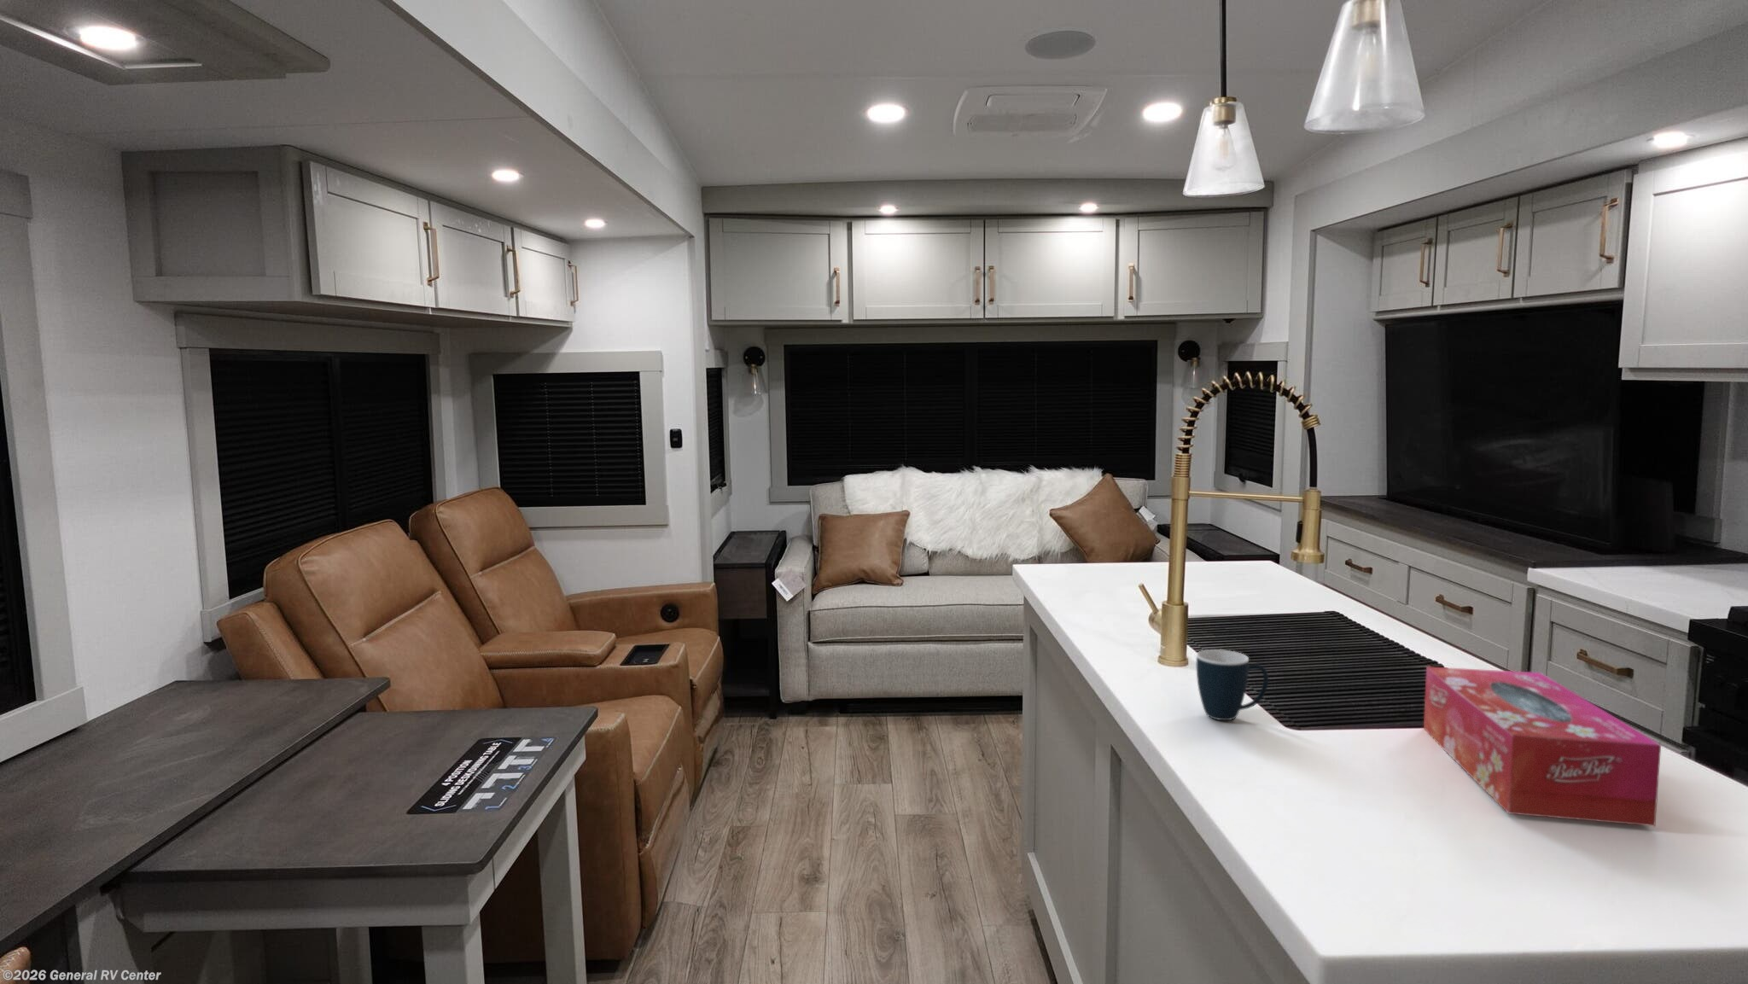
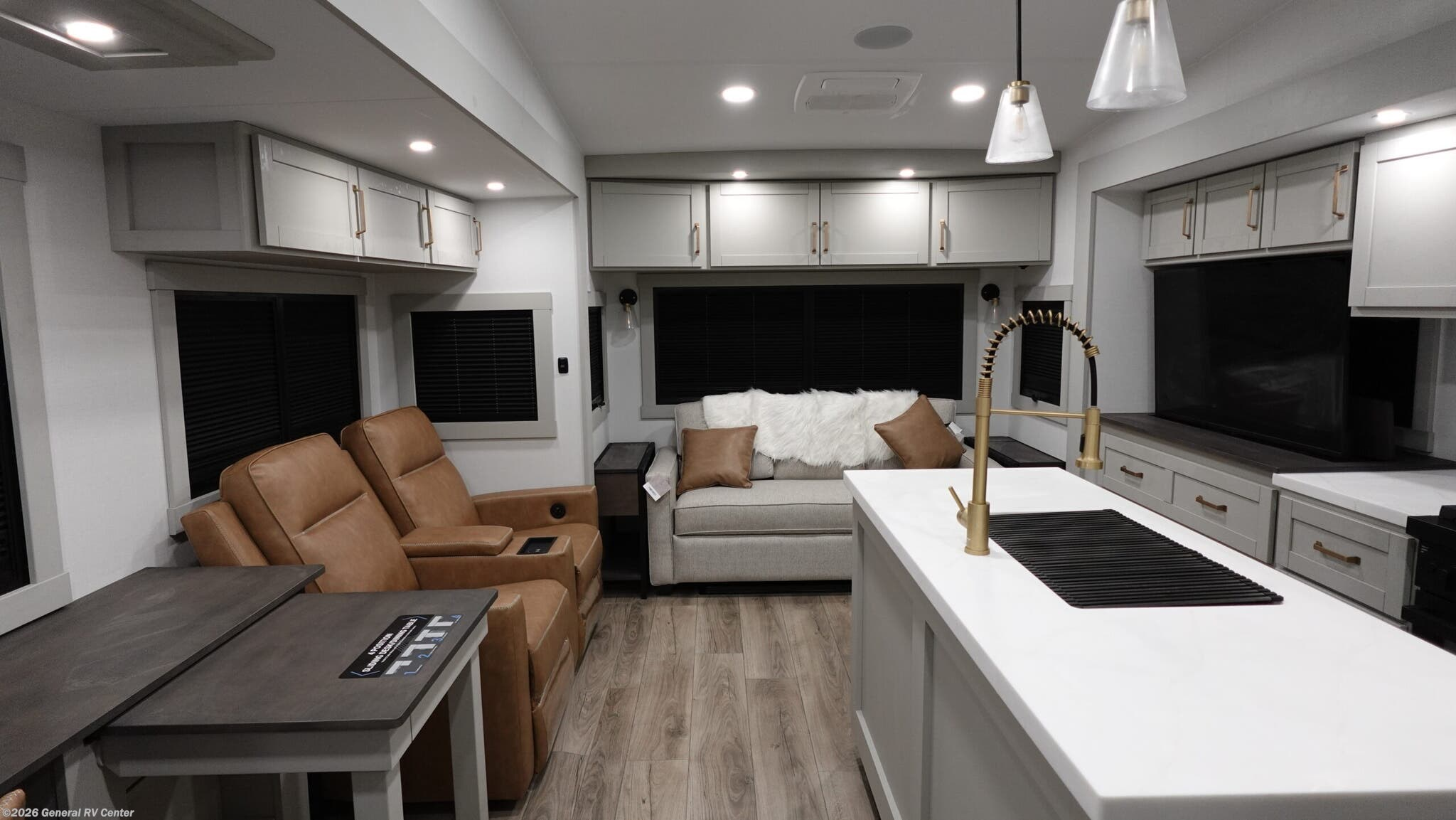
- tissue box [1423,666,1662,827]
- mug [1196,649,1269,721]
